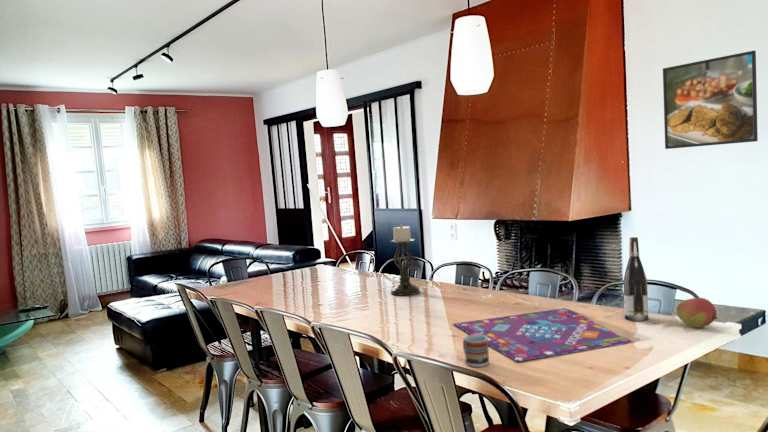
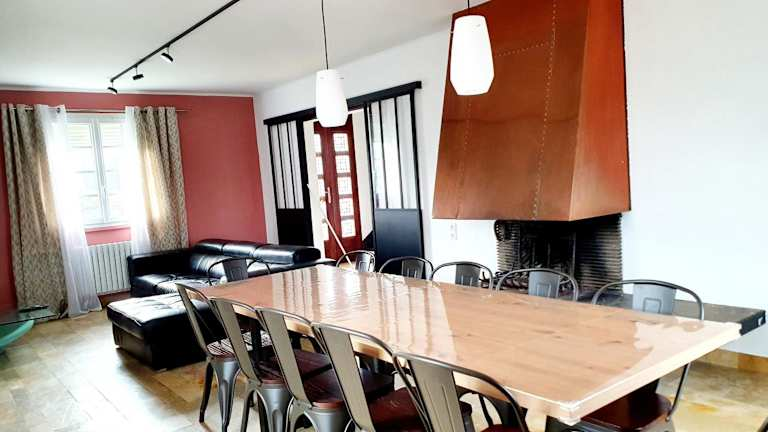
- wine bottle [622,236,649,322]
- gameboard [453,307,636,363]
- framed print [662,50,759,150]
- cup [462,334,490,368]
- candle holder [389,223,421,297]
- fruit [676,297,719,328]
